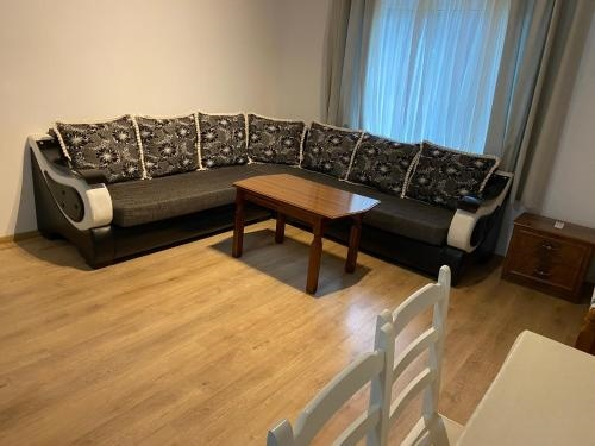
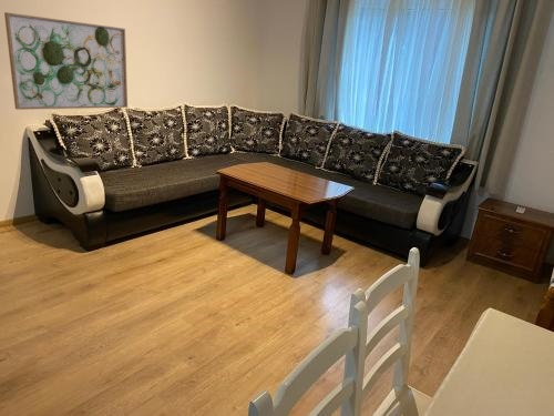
+ wall art [3,11,129,111]
